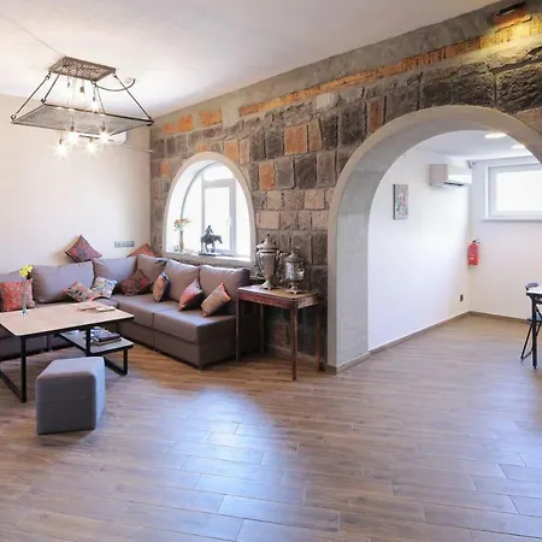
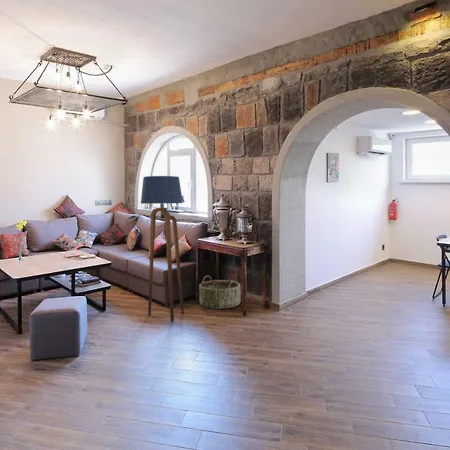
+ floor lamp [140,175,185,323]
+ basket [198,275,241,310]
